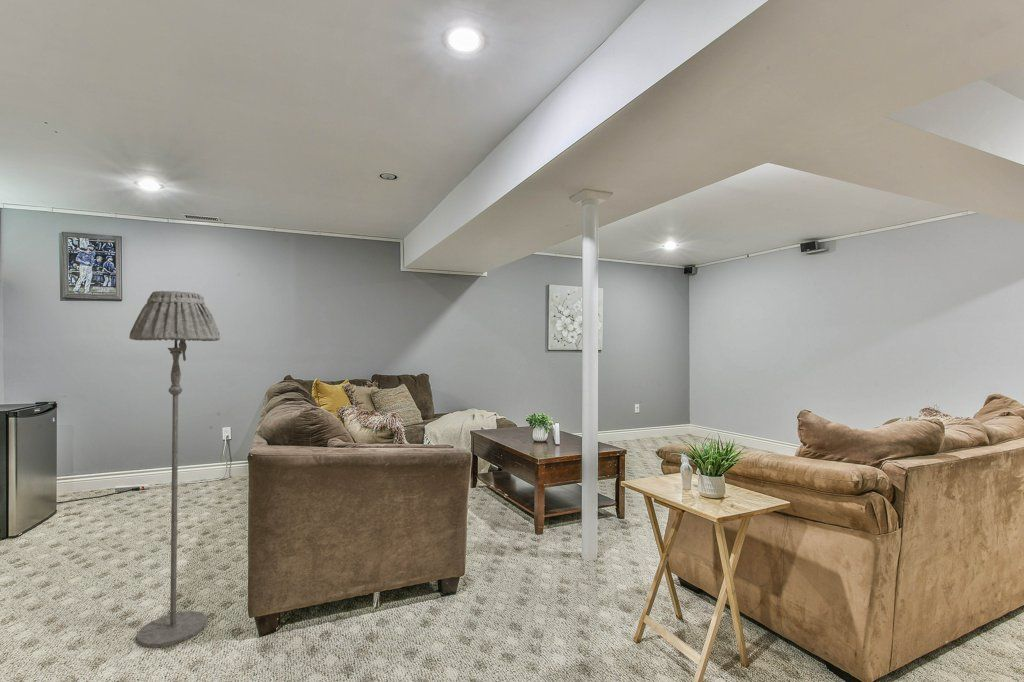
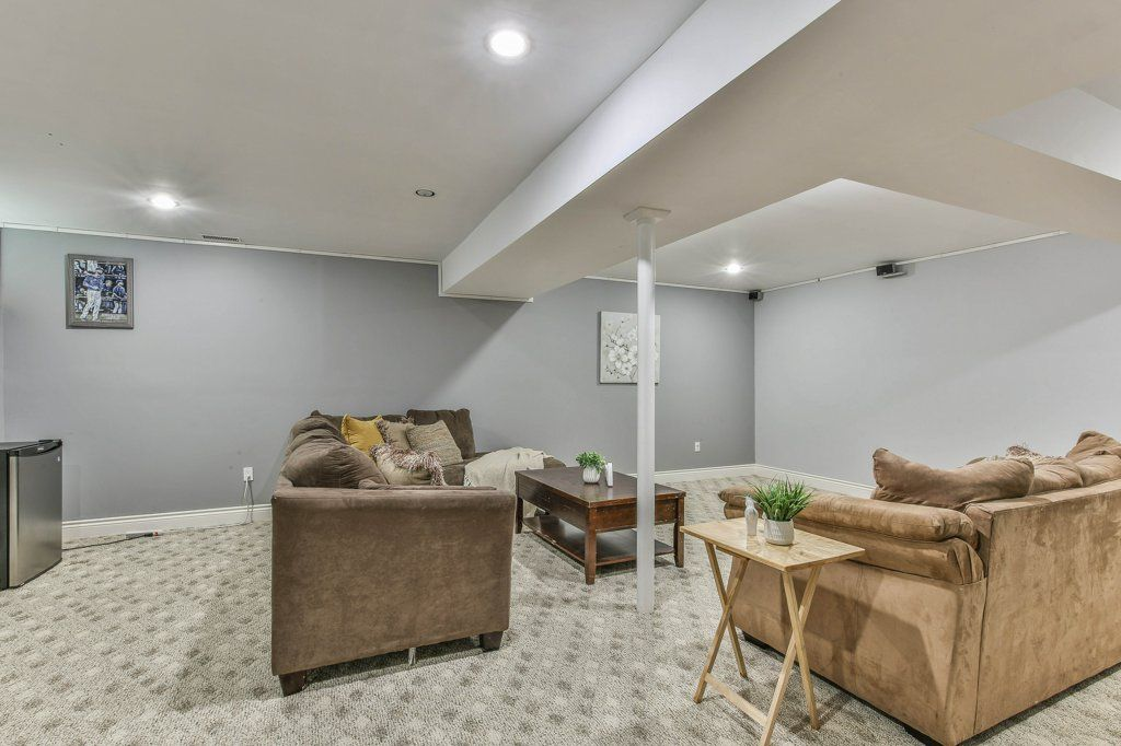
- floor lamp [128,290,221,649]
